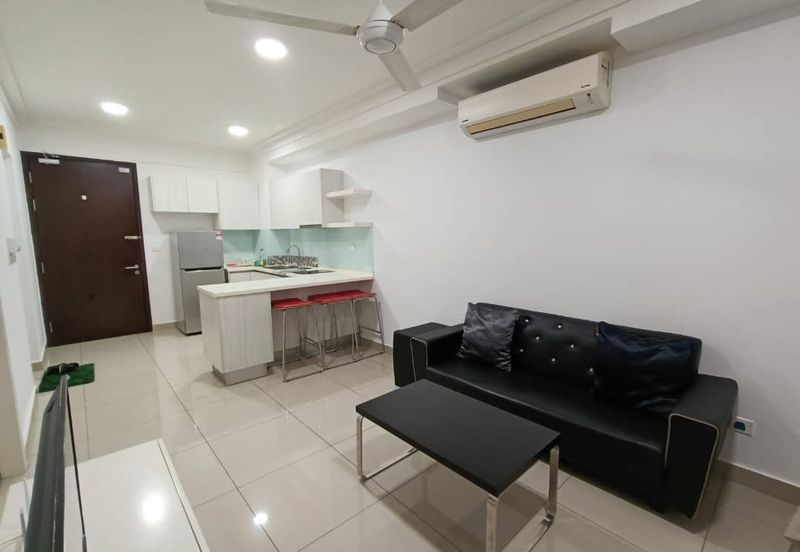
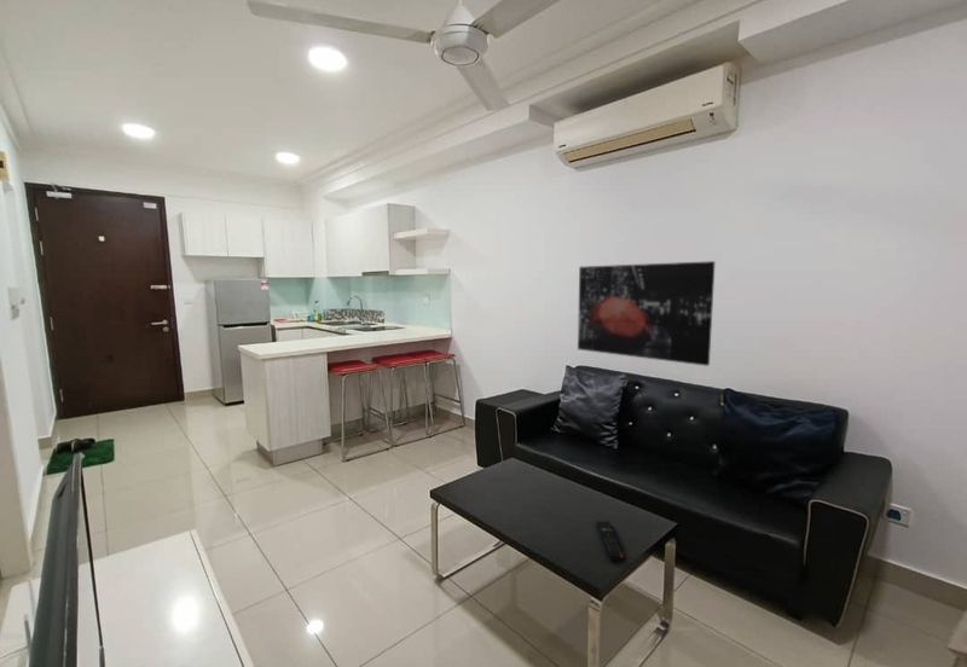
+ remote control [595,520,627,564]
+ wall art [577,260,716,367]
